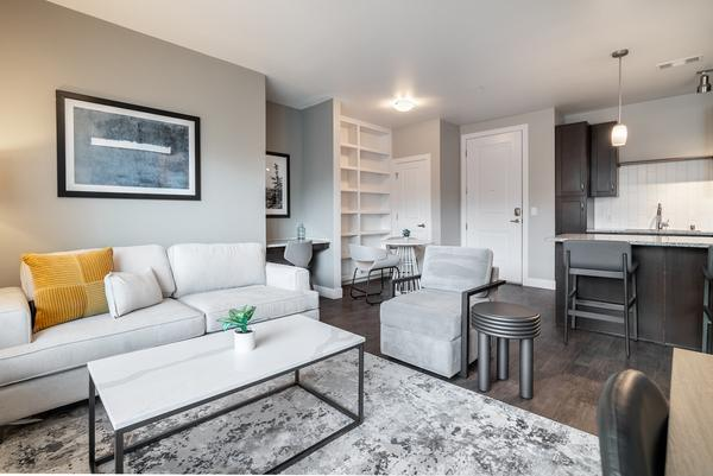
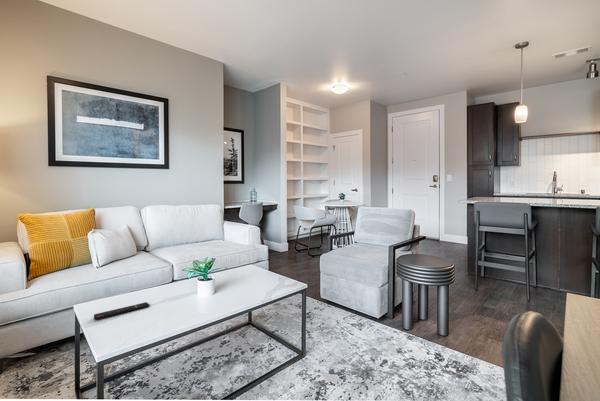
+ remote control [93,301,150,320]
